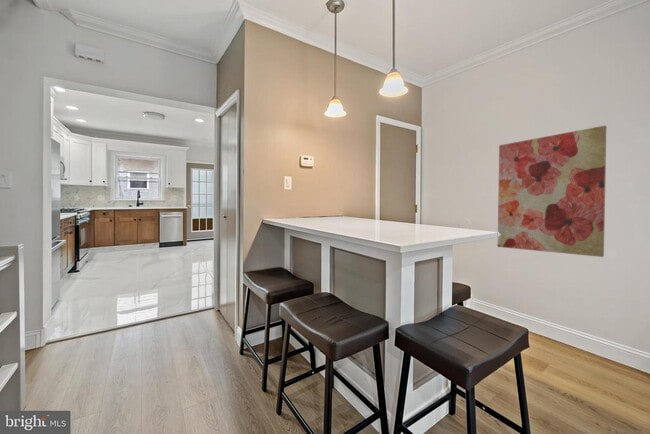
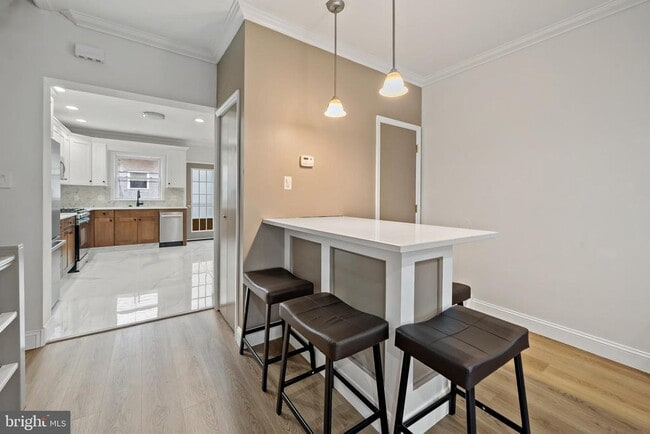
- wall art [497,125,608,258]
